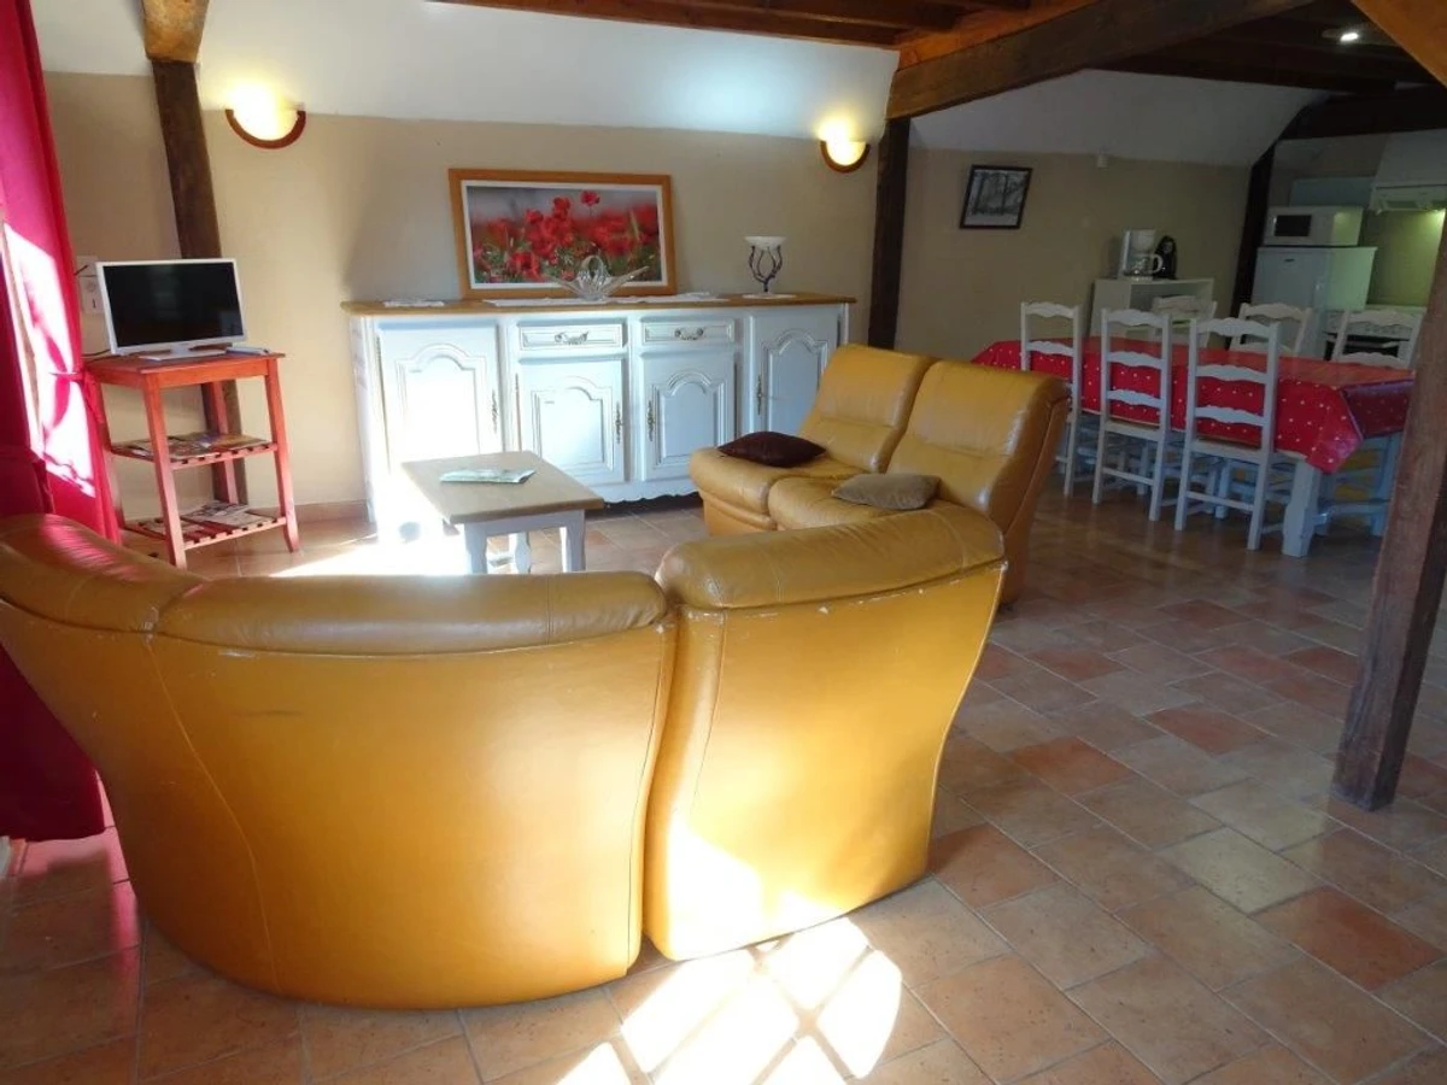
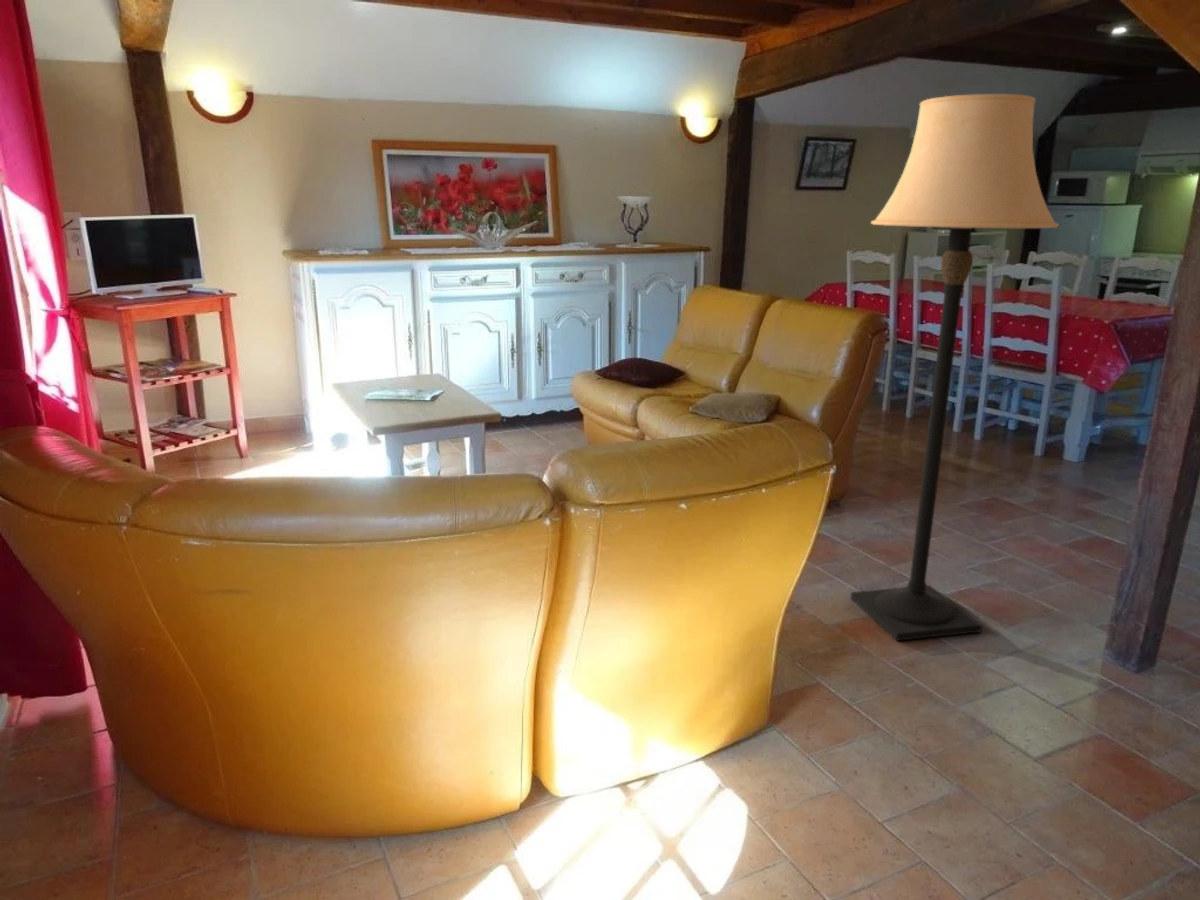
+ lamp [850,93,1060,642]
